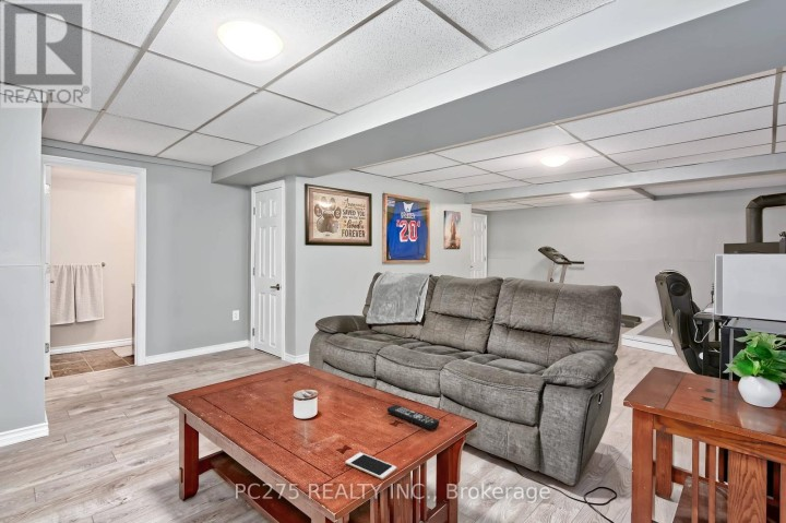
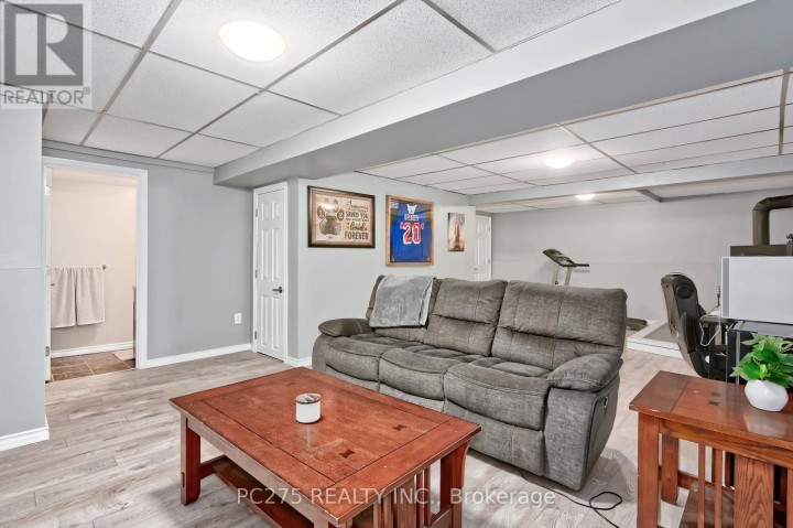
- remote control [386,404,441,430]
- cell phone [344,451,397,480]
